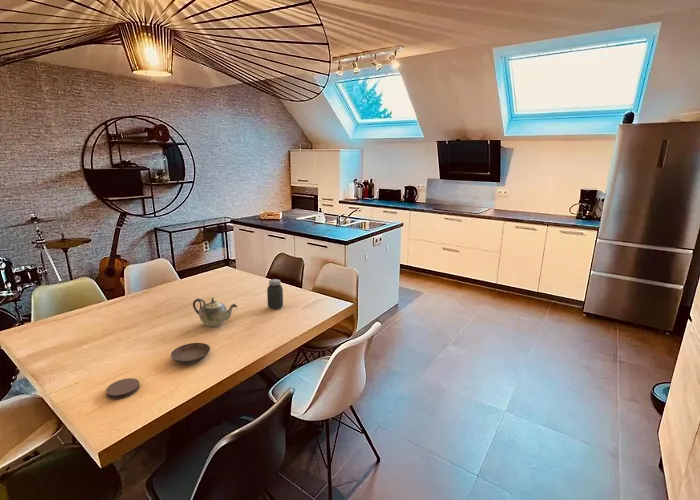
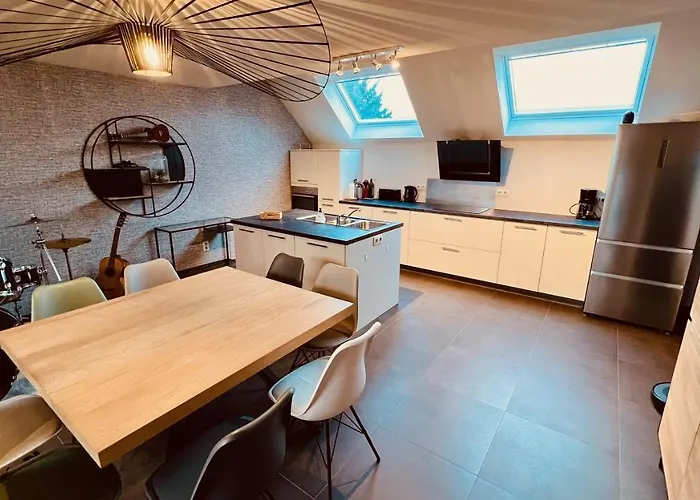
- teapot [192,297,238,328]
- saucer [170,342,211,365]
- coaster [105,377,141,400]
- jar [266,278,284,310]
